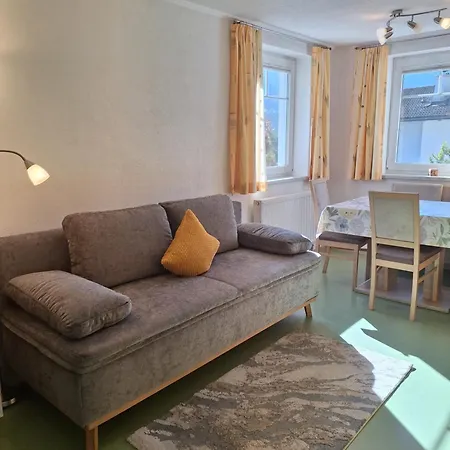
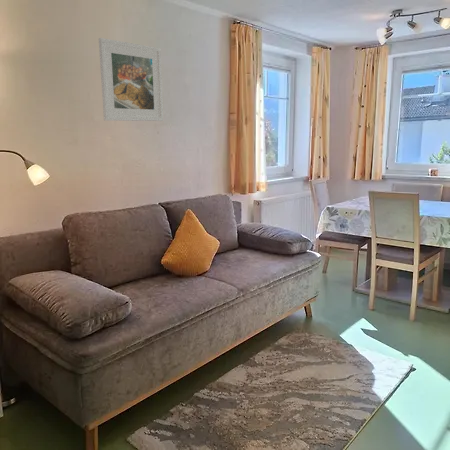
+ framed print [98,37,164,122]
